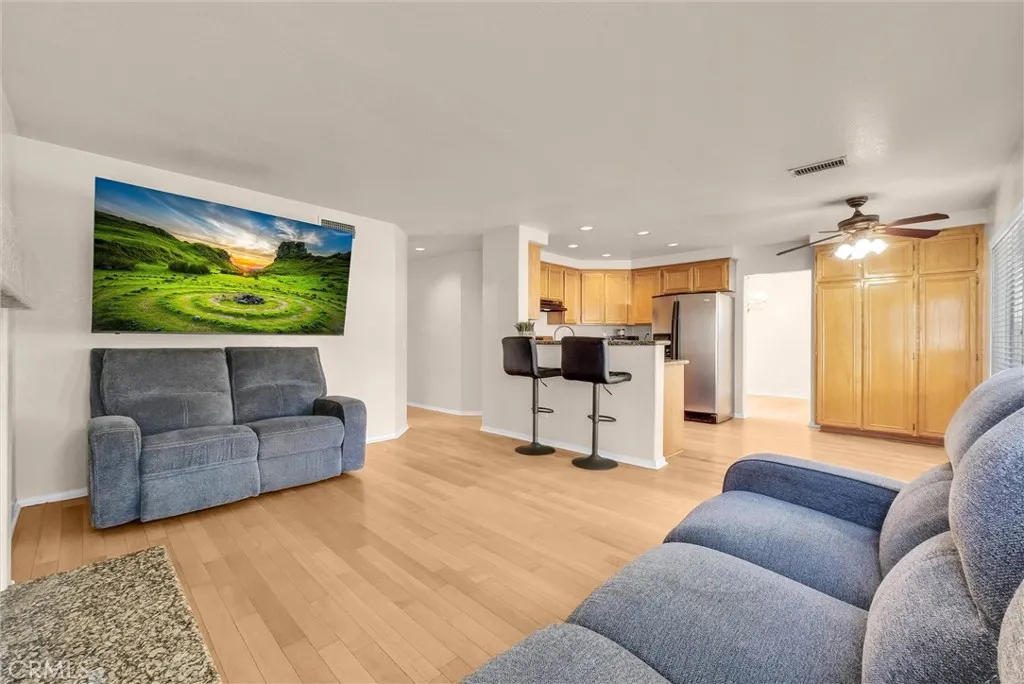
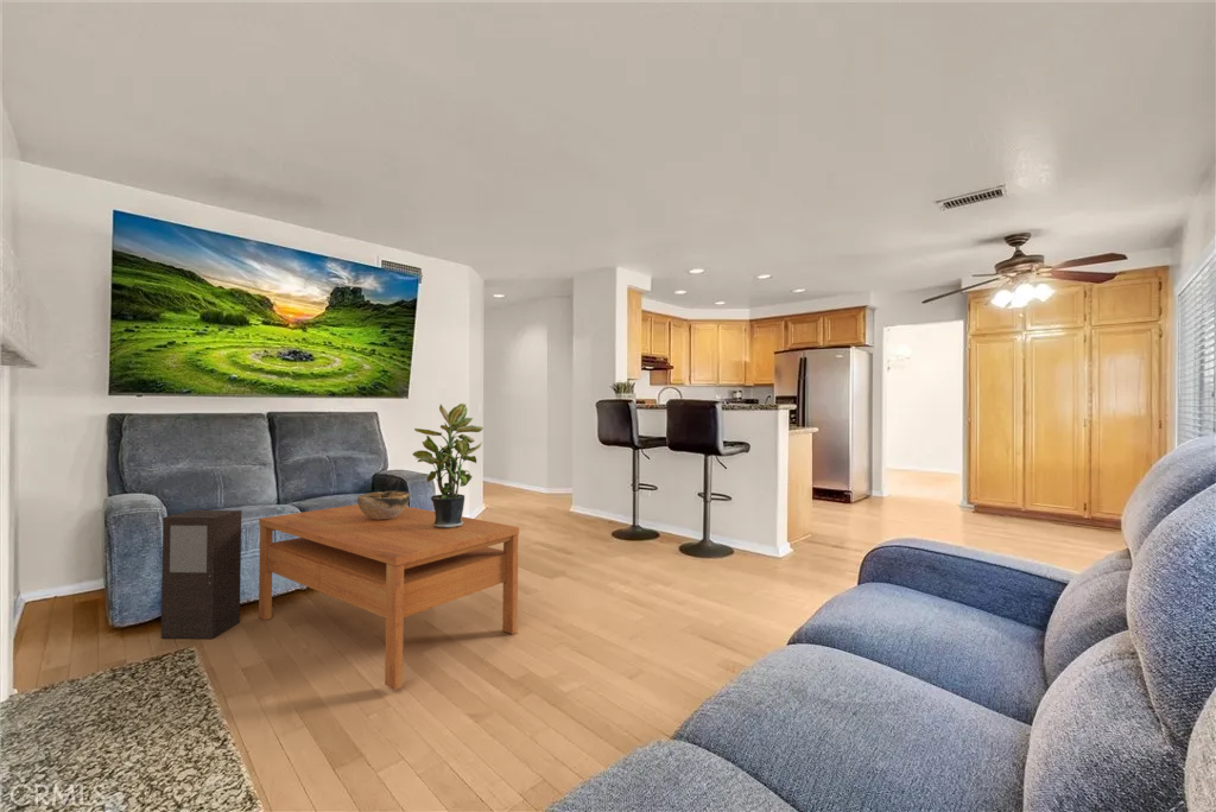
+ coffee table [258,503,520,691]
+ decorative bowl [356,490,411,520]
+ potted plant [411,402,484,528]
+ cabinet [160,509,242,640]
